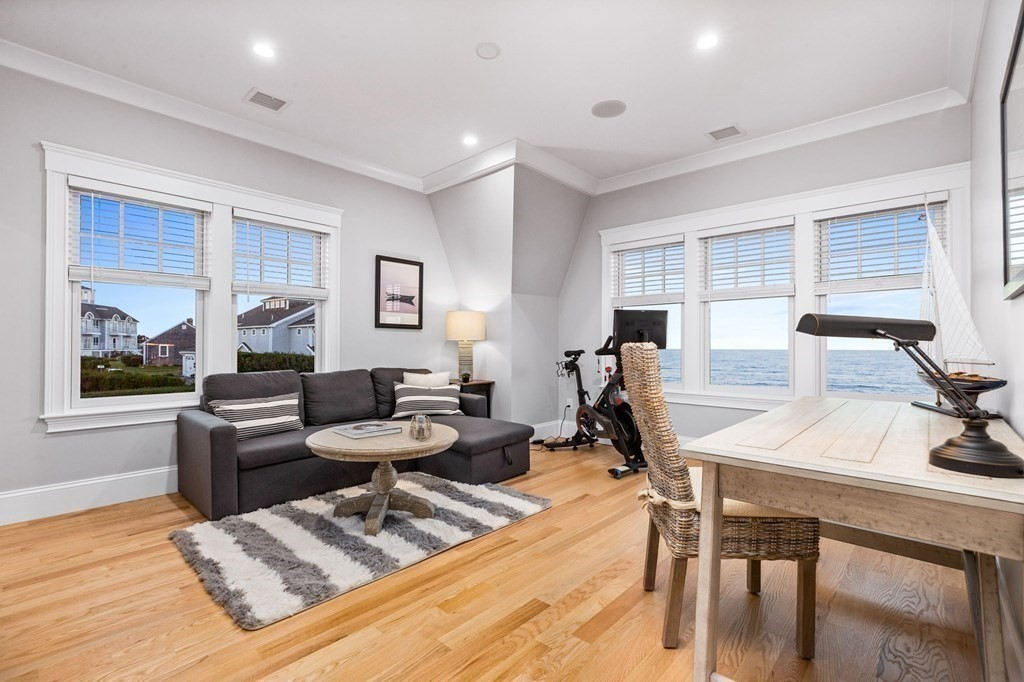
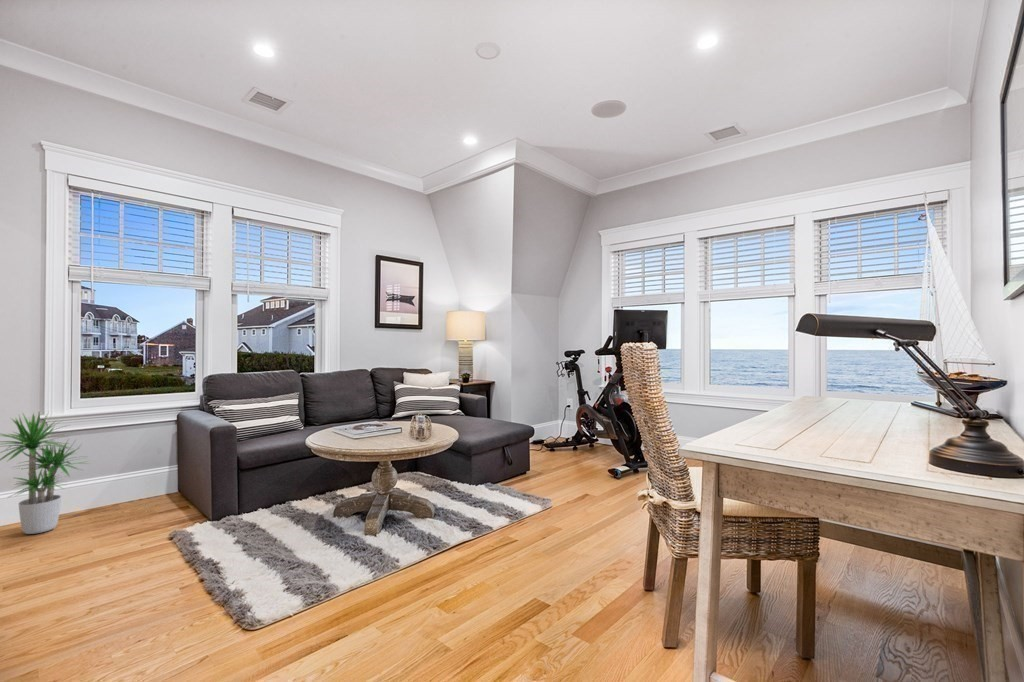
+ potted plant [0,411,91,535]
